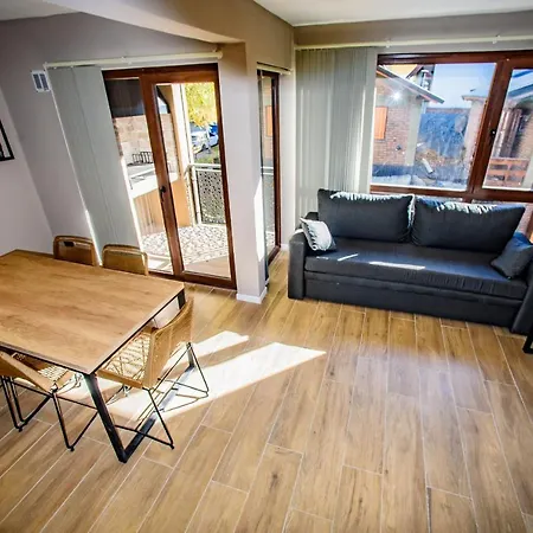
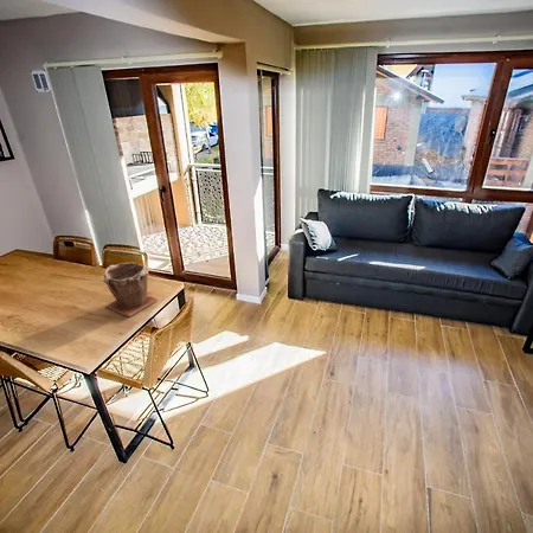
+ plant pot [102,262,159,317]
